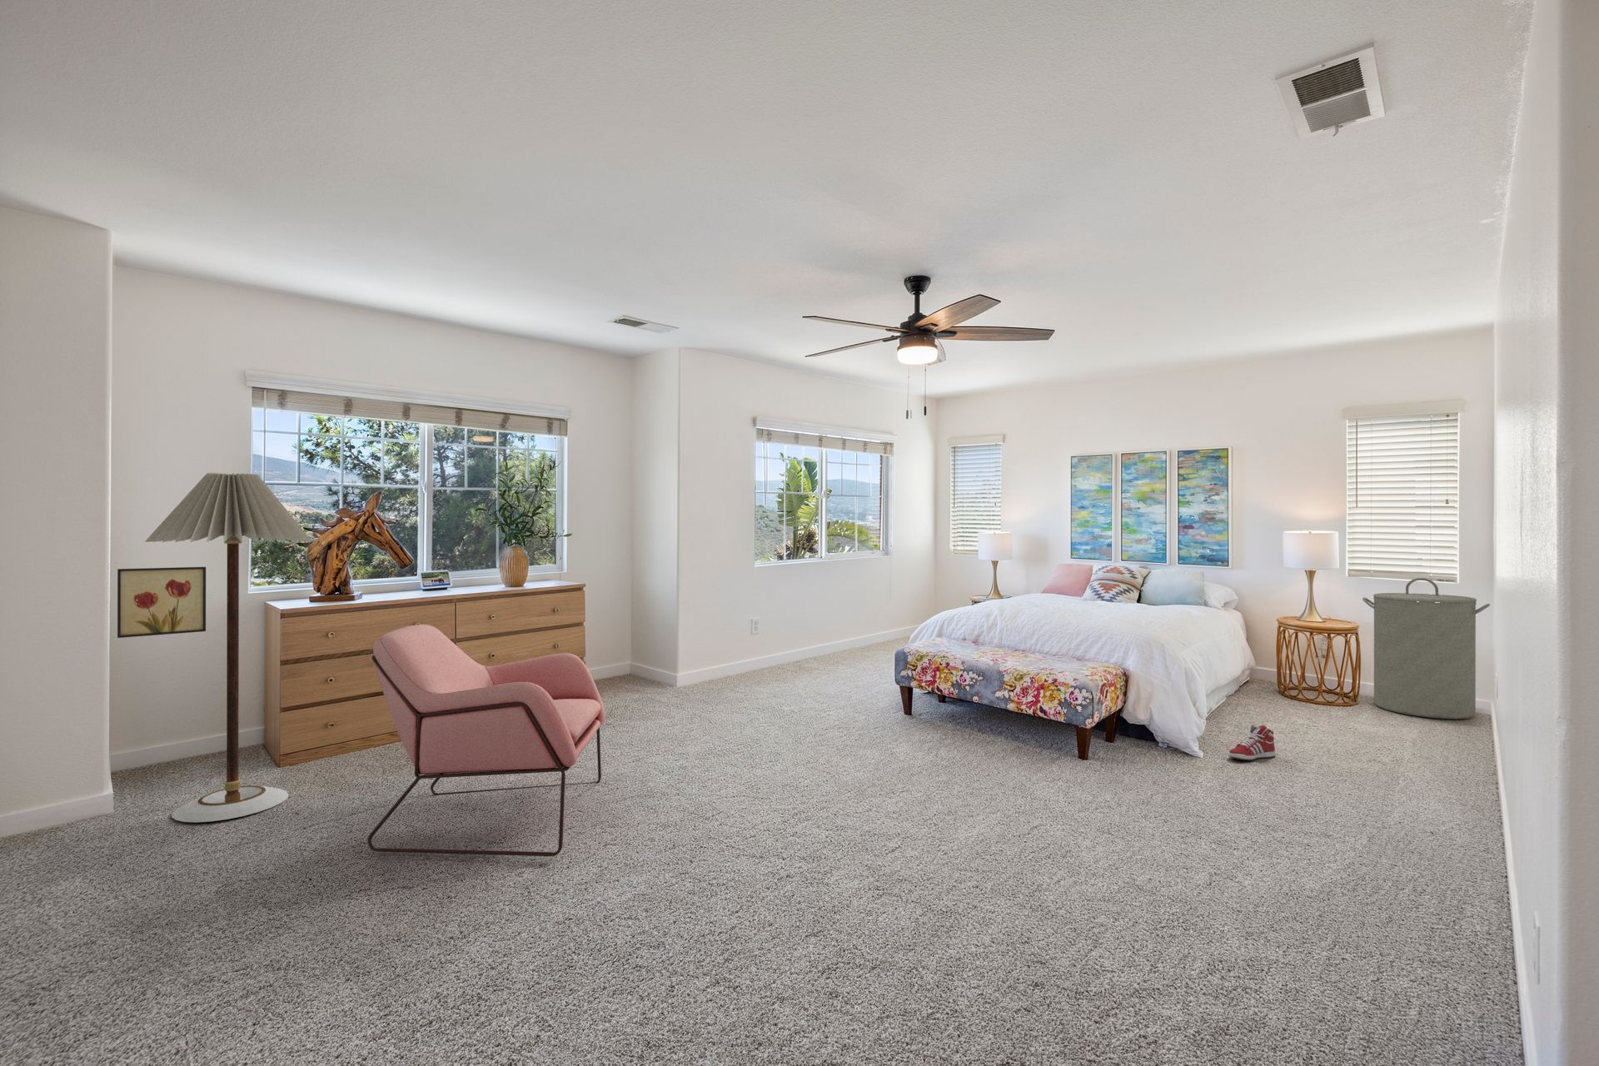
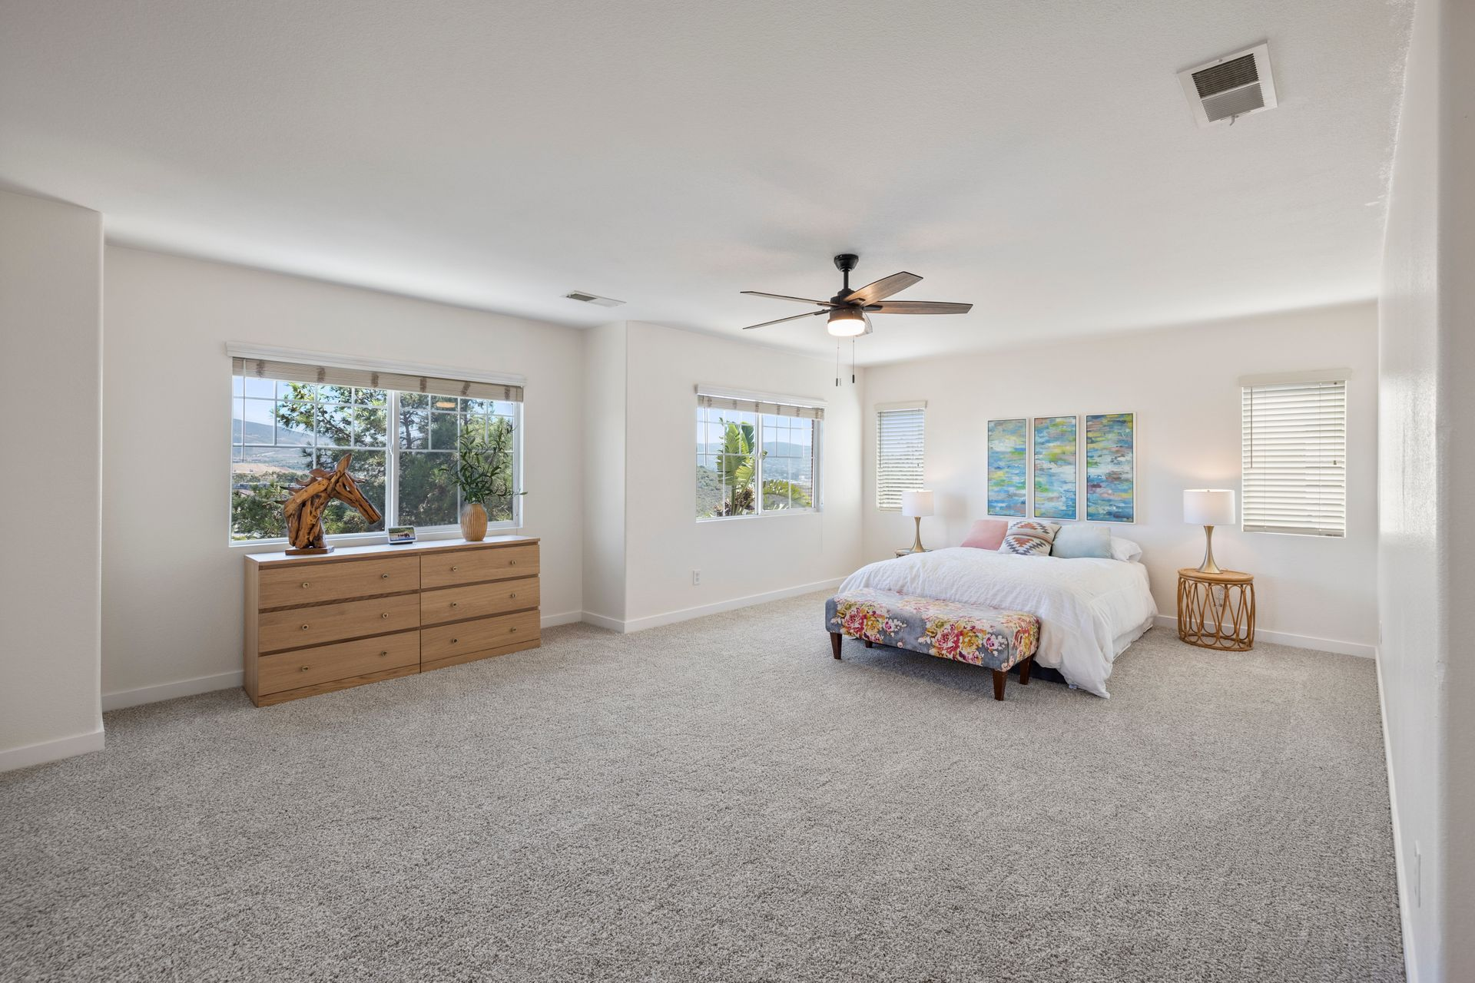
- laundry hamper [1362,577,1491,720]
- armchair [368,623,607,857]
- floor lamp [144,471,313,823]
- sneaker [1228,723,1275,761]
- wall art [117,566,207,639]
